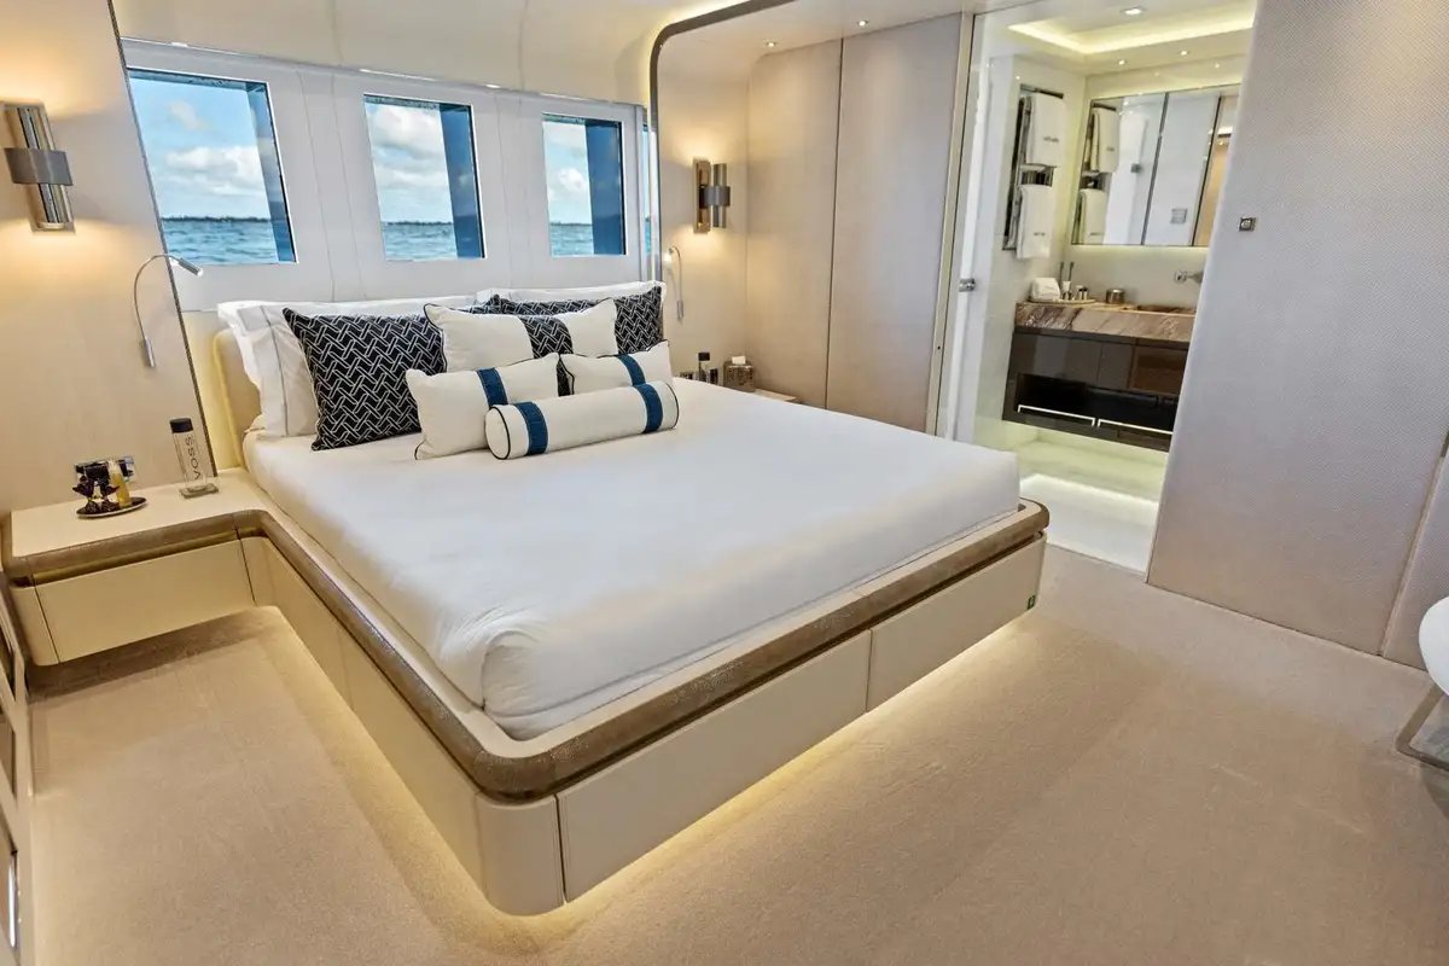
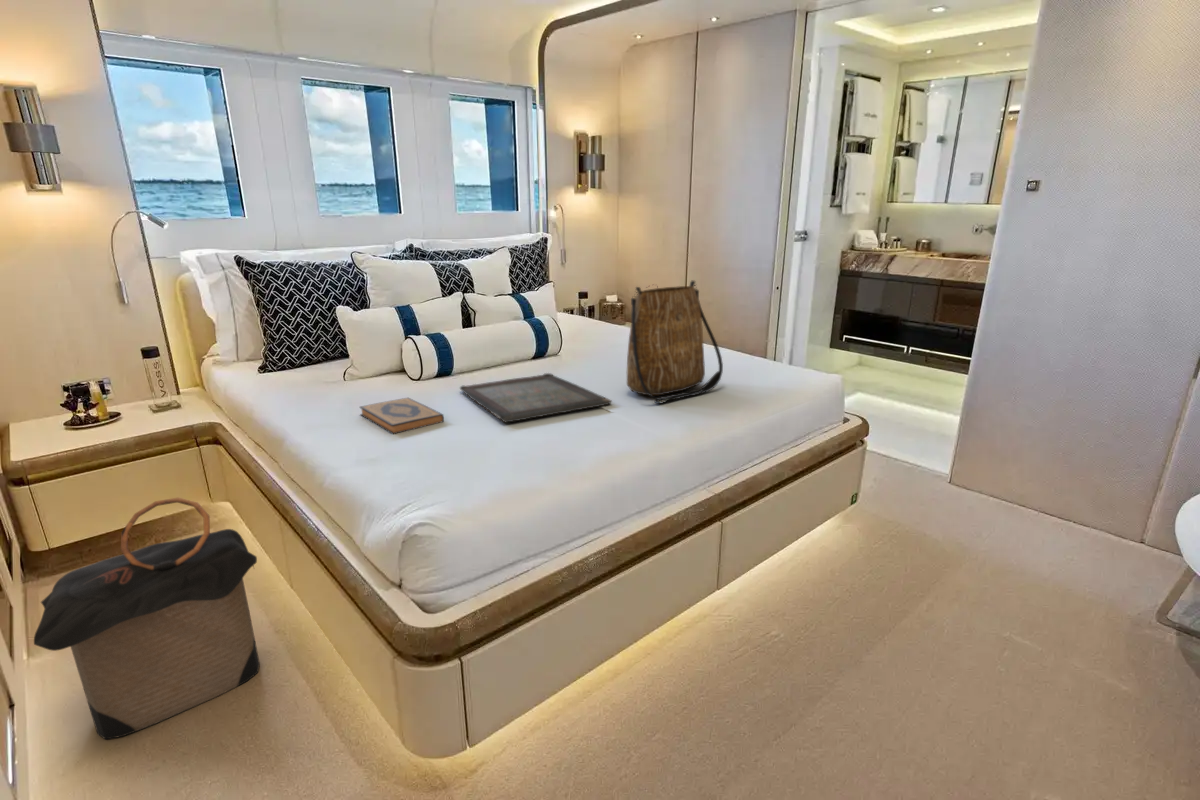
+ serving tray [459,372,613,424]
+ hardback book [359,397,445,435]
+ tote bag [626,280,724,405]
+ laundry hamper [33,496,261,741]
